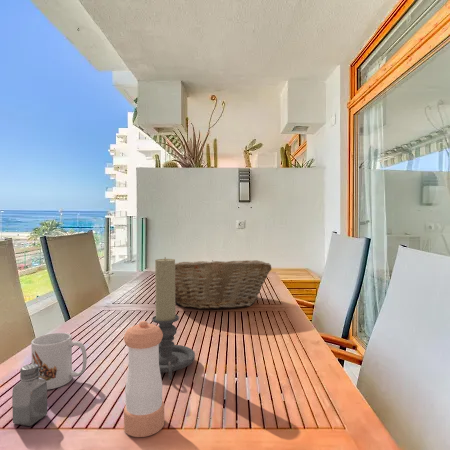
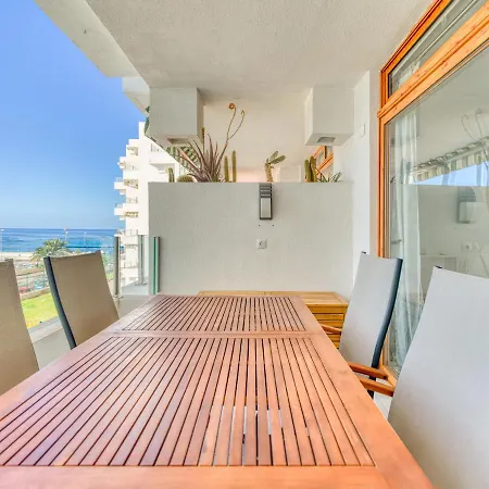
- mug [30,332,88,390]
- fruit basket [175,259,272,310]
- saltshaker [11,363,48,427]
- candle holder [151,256,196,381]
- pepper shaker [123,320,165,438]
